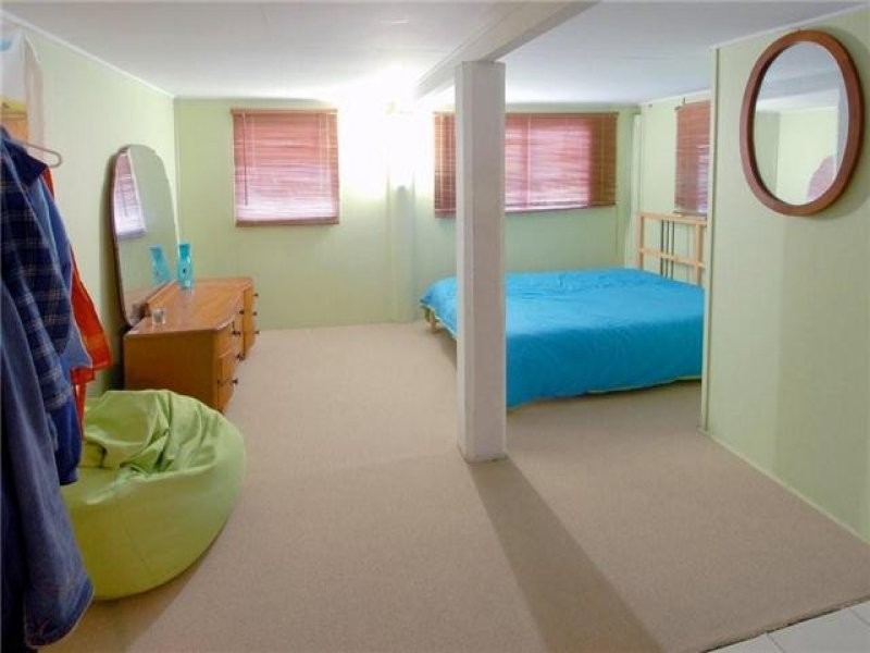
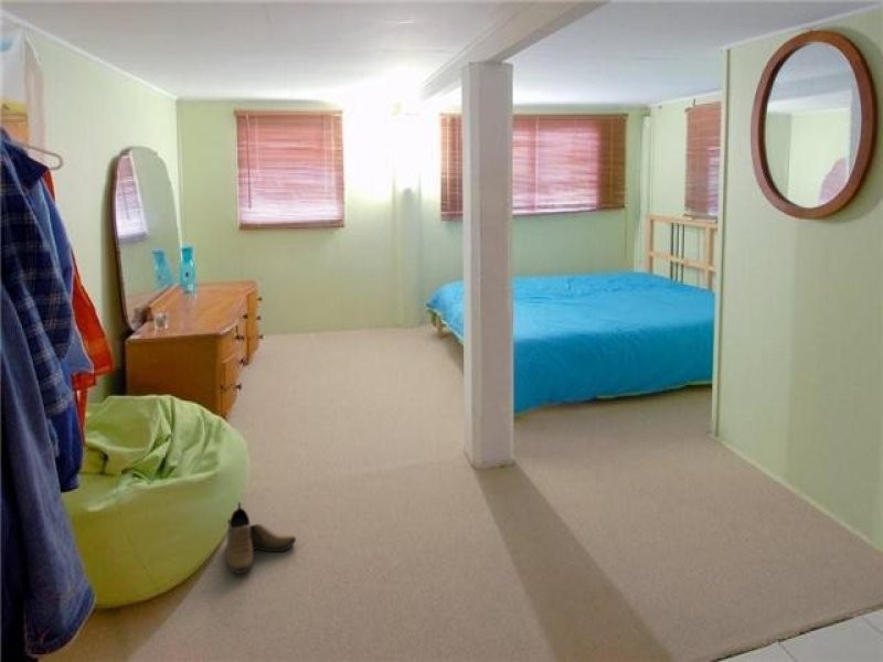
+ shoe [224,501,297,574]
